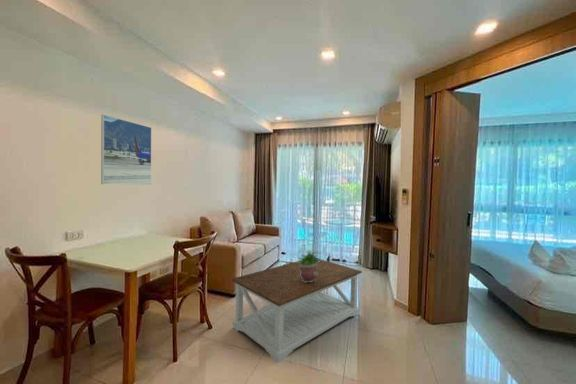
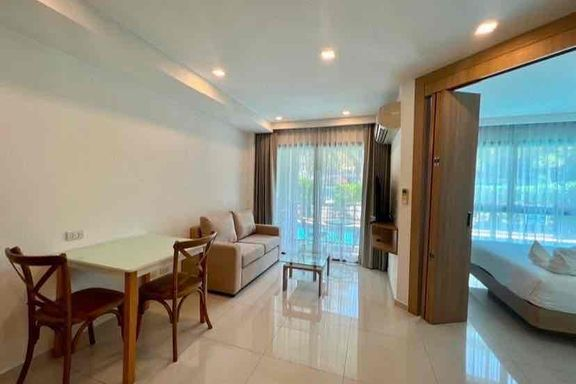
- coffee table [231,257,363,364]
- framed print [100,114,152,186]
- potted plant [296,250,320,283]
